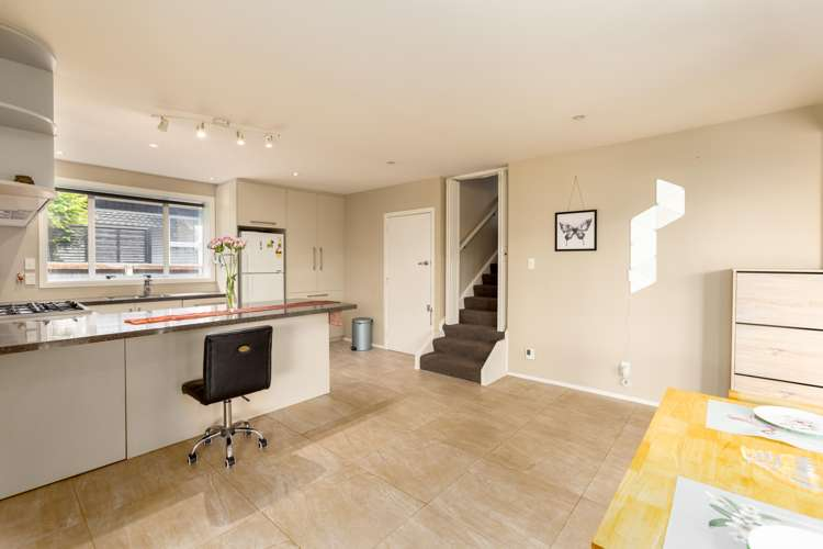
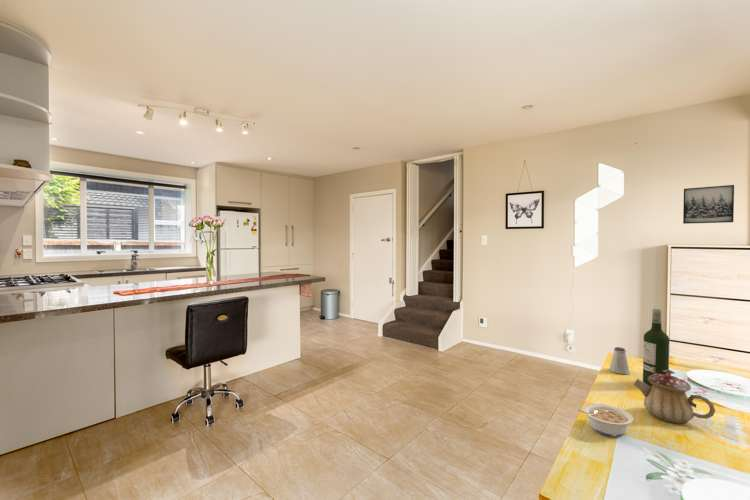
+ wall art [682,184,735,225]
+ wine bottle [642,308,670,387]
+ teapot [633,369,716,425]
+ saltshaker [608,346,631,375]
+ legume [576,403,634,437]
